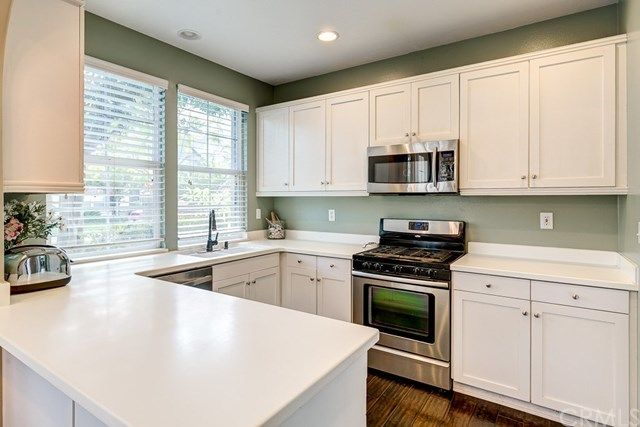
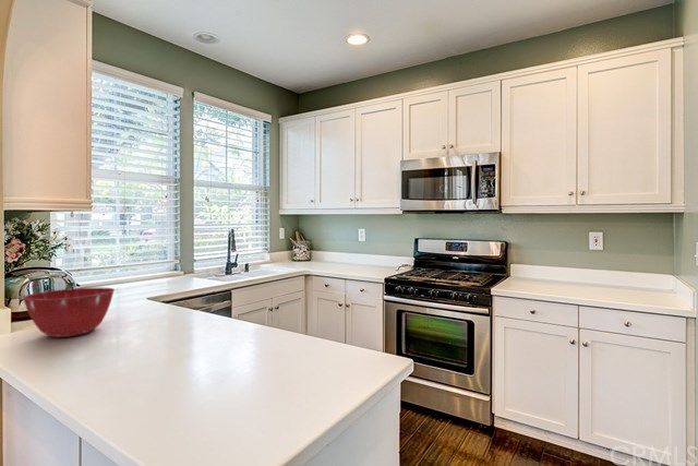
+ mixing bowl [21,287,116,338]
